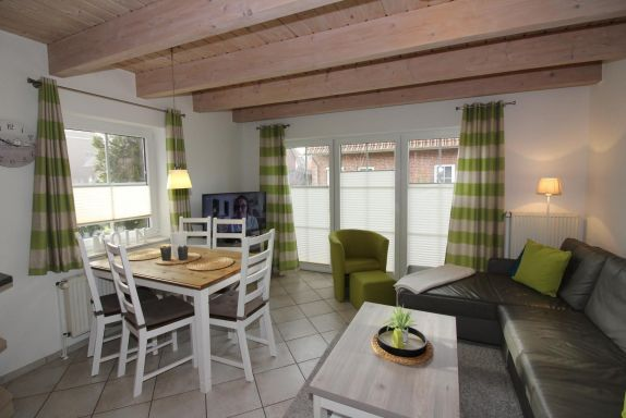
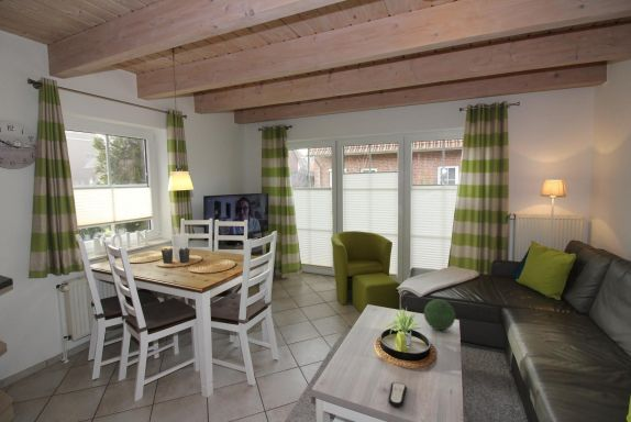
+ remote control [387,381,408,408]
+ decorative orb [423,298,456,331]
